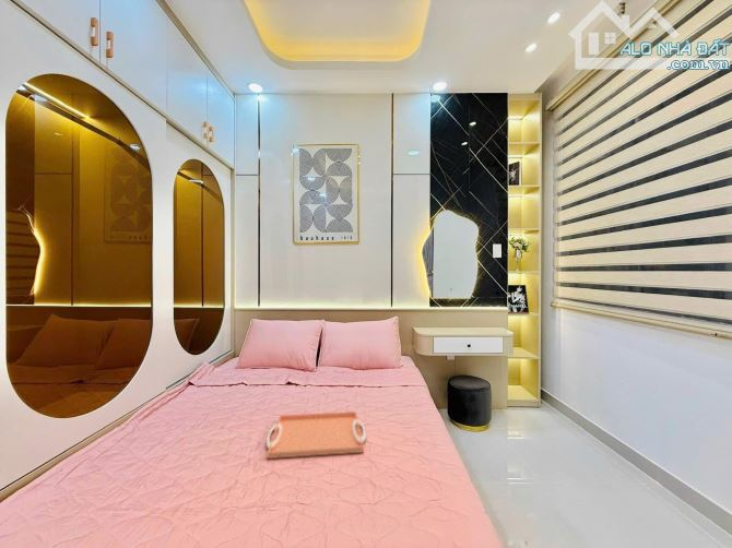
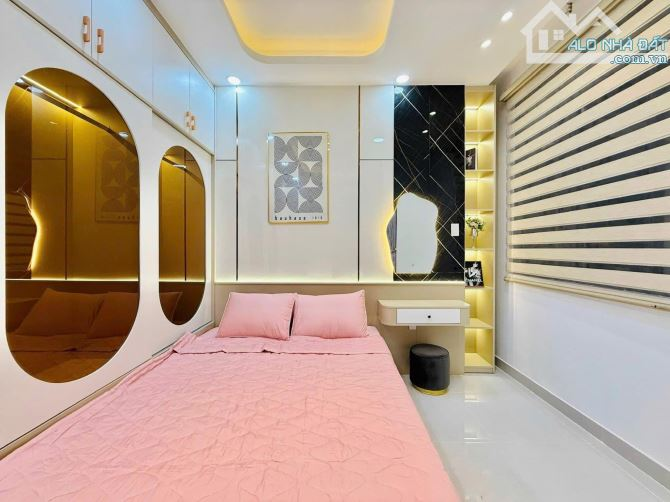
- serving tray [265,410,367,460]
